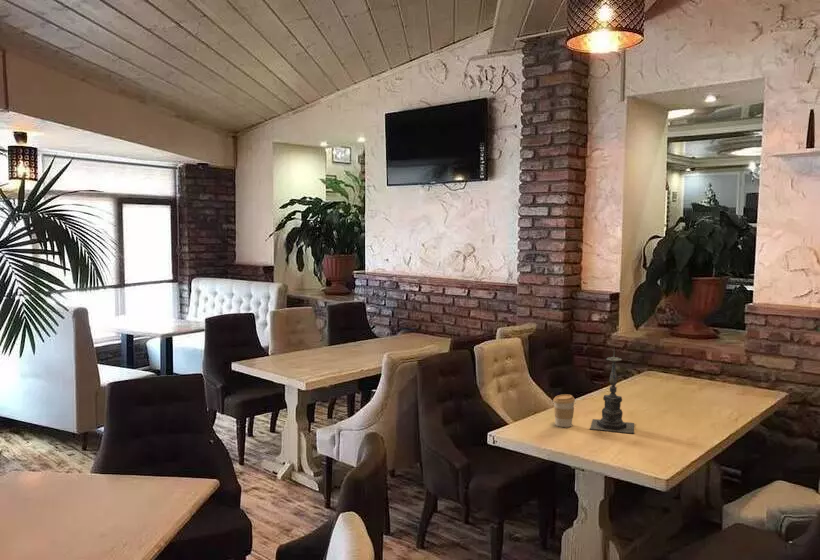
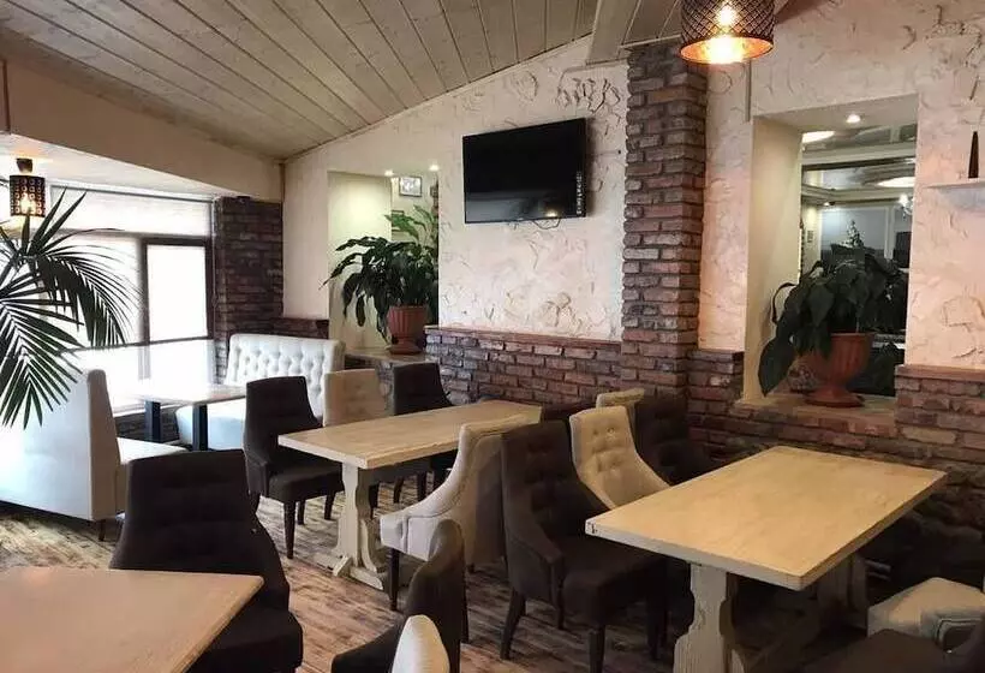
- coffee cup [552,393,576,428]
- candle holder [589,346,635,434]
